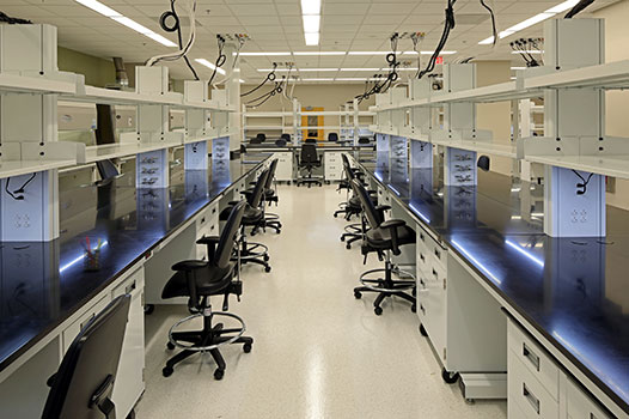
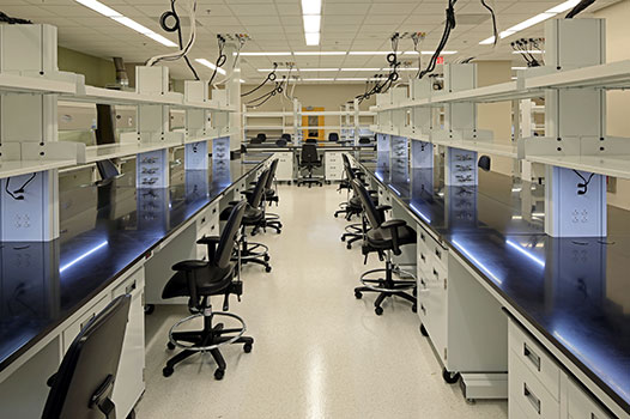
- pen holder [78,235,105,272]
